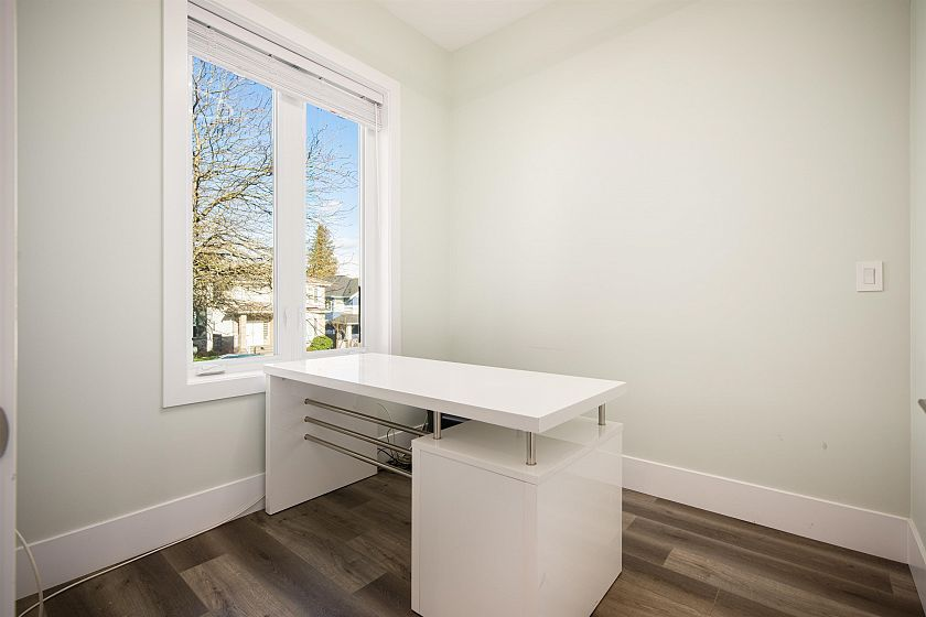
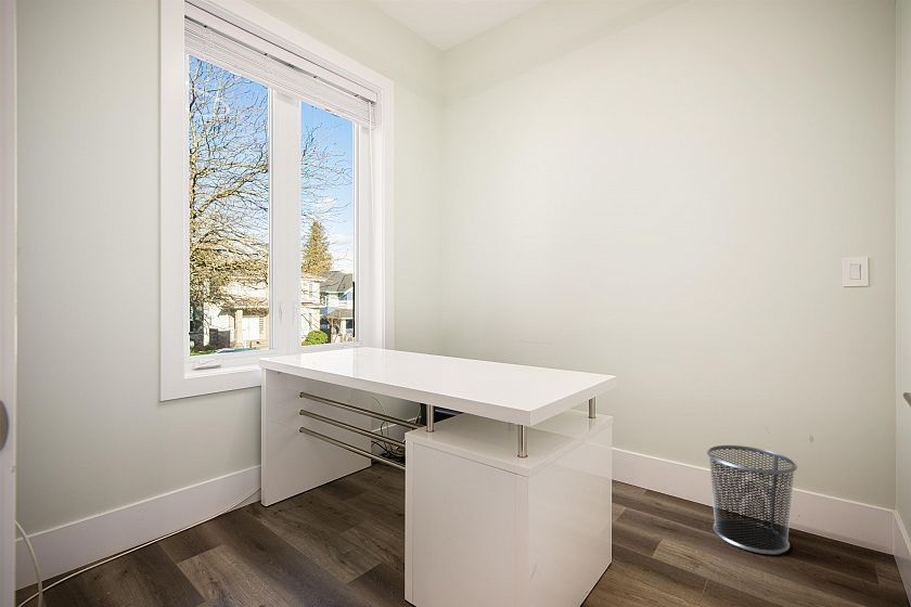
+ waste bin [706,444,798,555]
